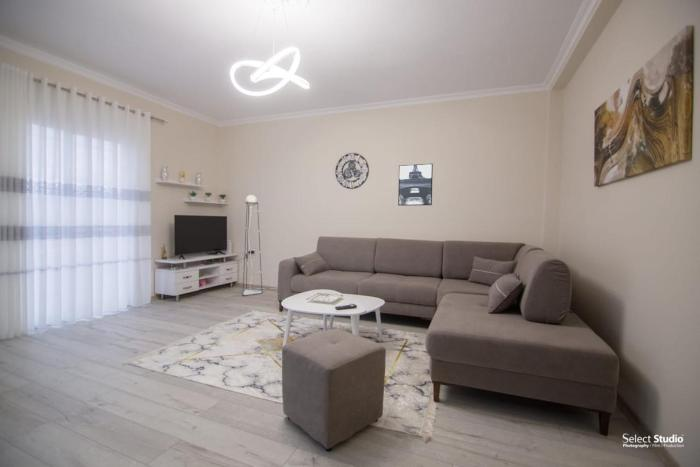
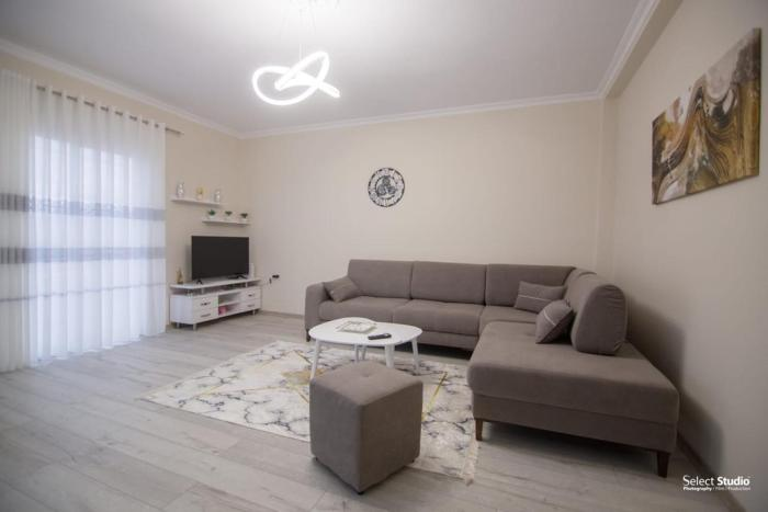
- wall art [397,163,434,207]
- floor lamp [241,194,278,297]
